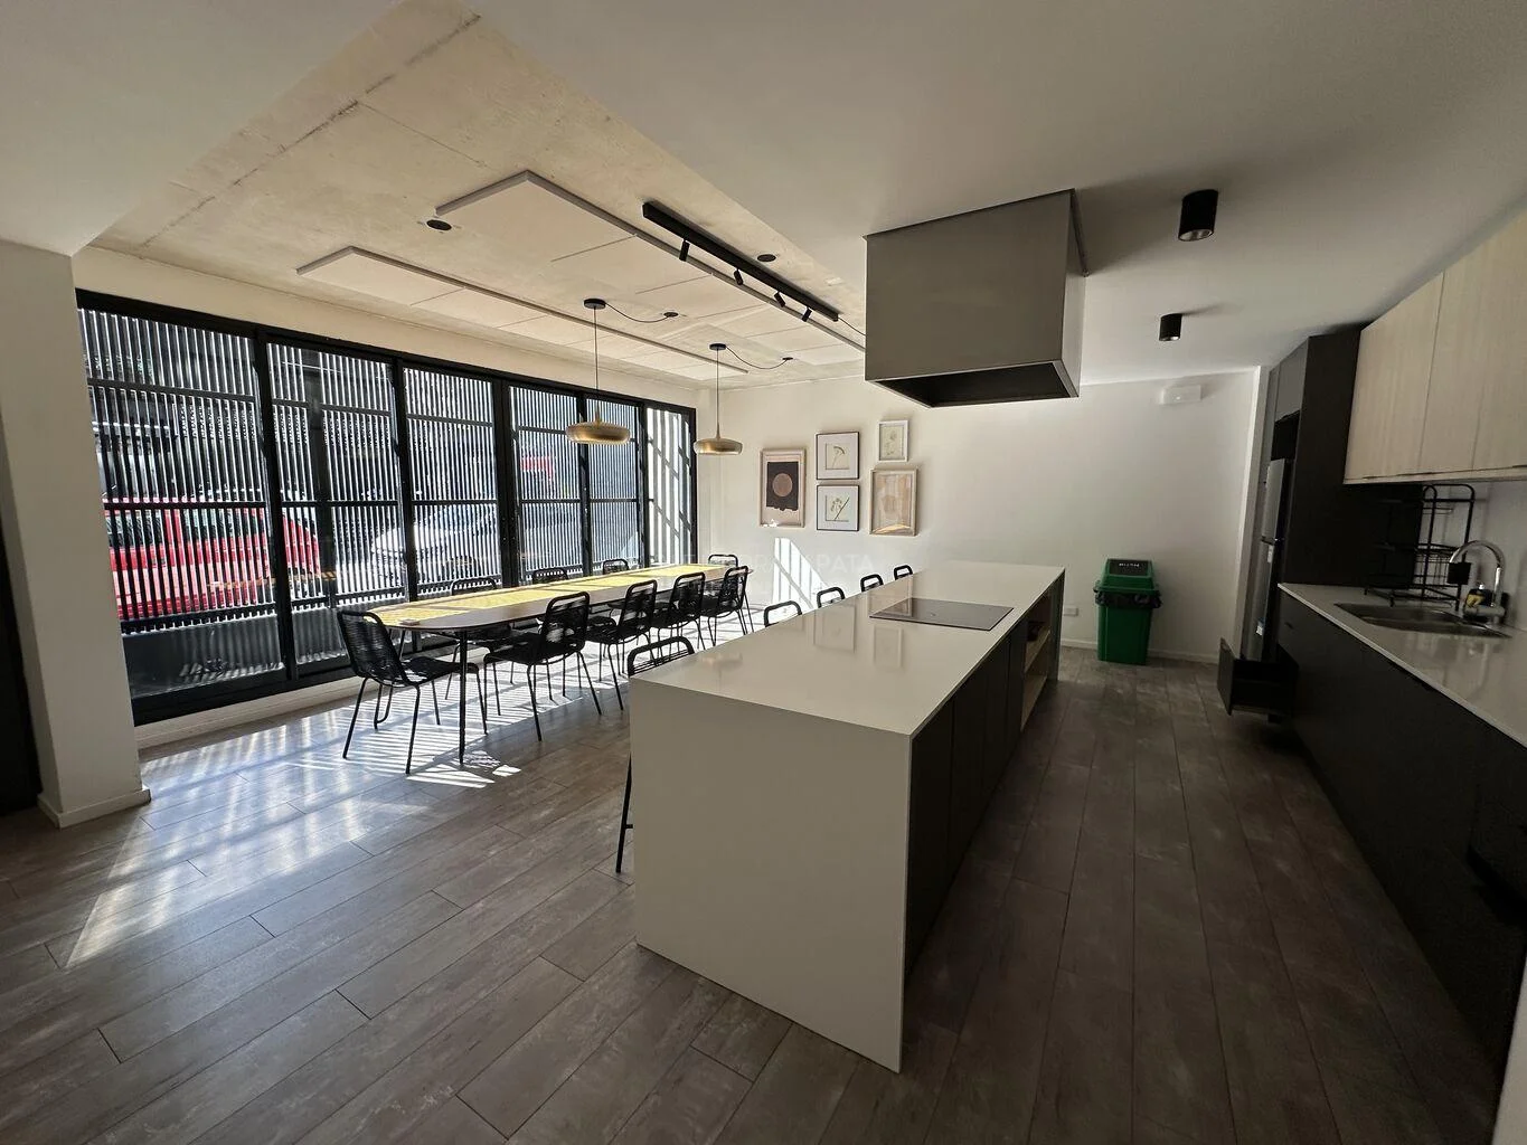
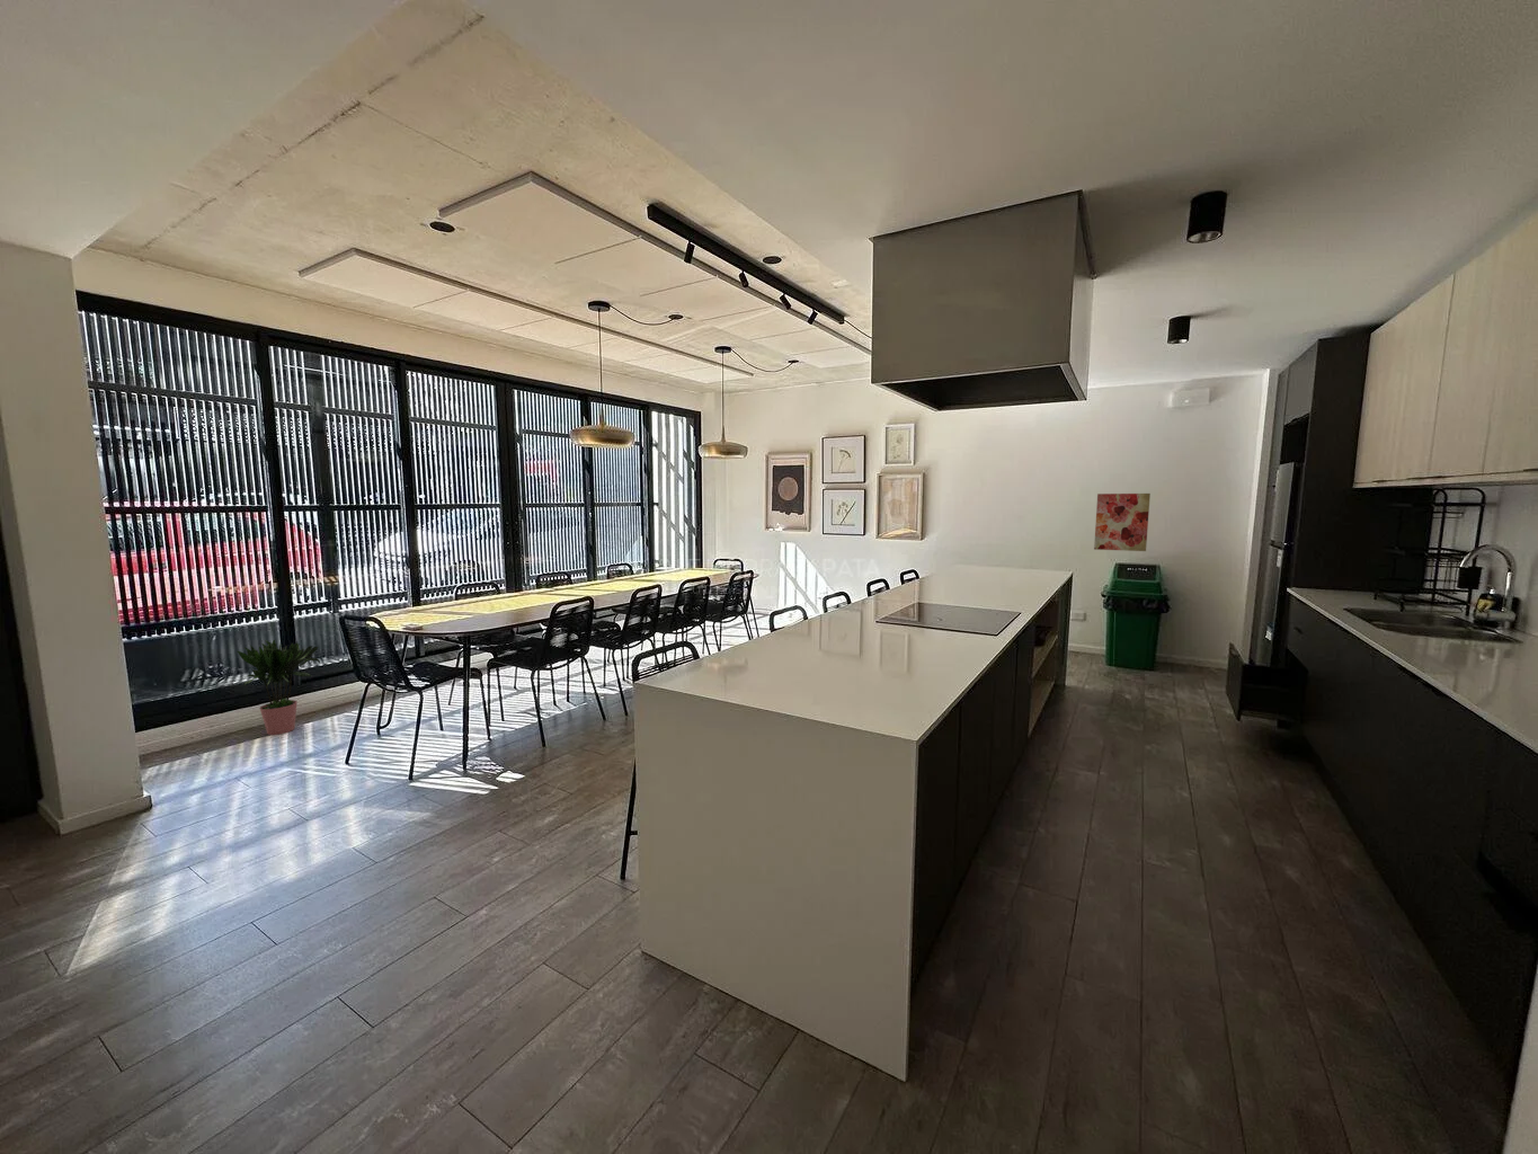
+ potted plant [235,639,321,736]
+ wall art [1093,492,1151,553]
